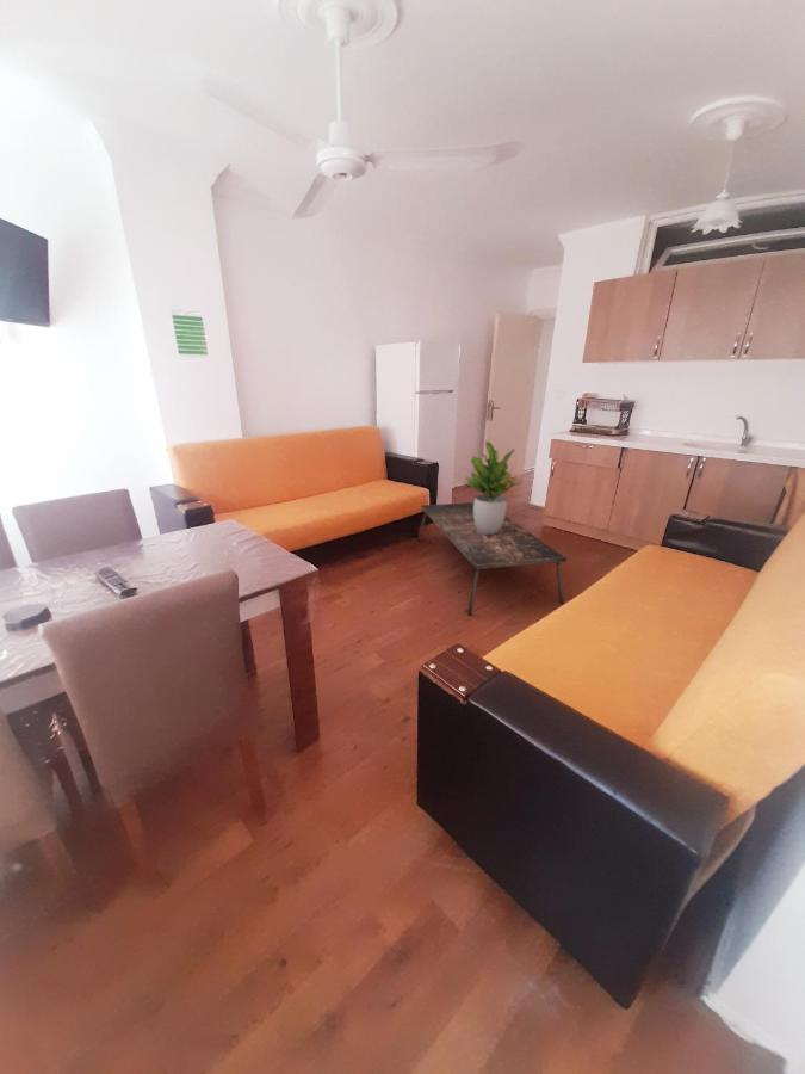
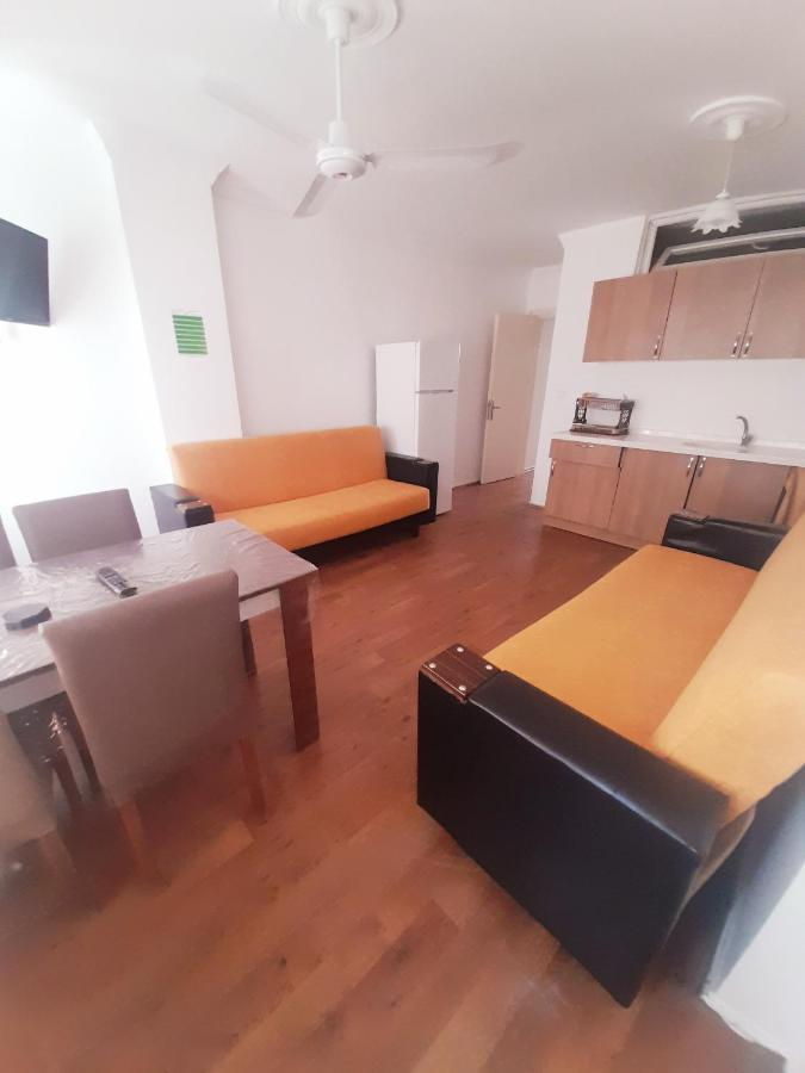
- coffee table [416,501,568,616]
- potted plant [462,440,525,533]
